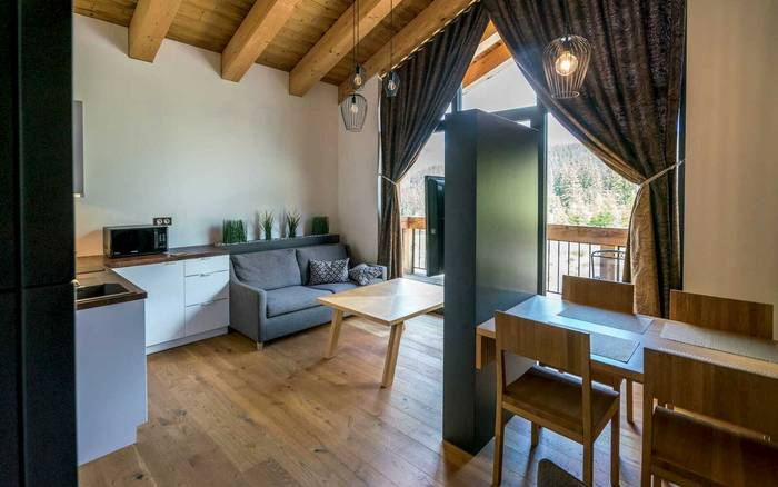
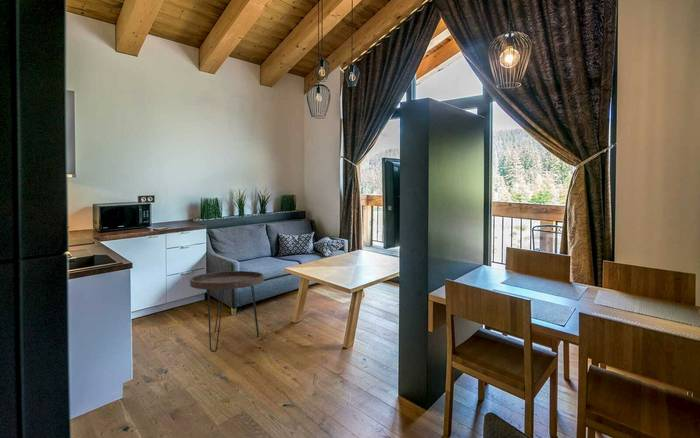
+ side table [189,270,265,353]
